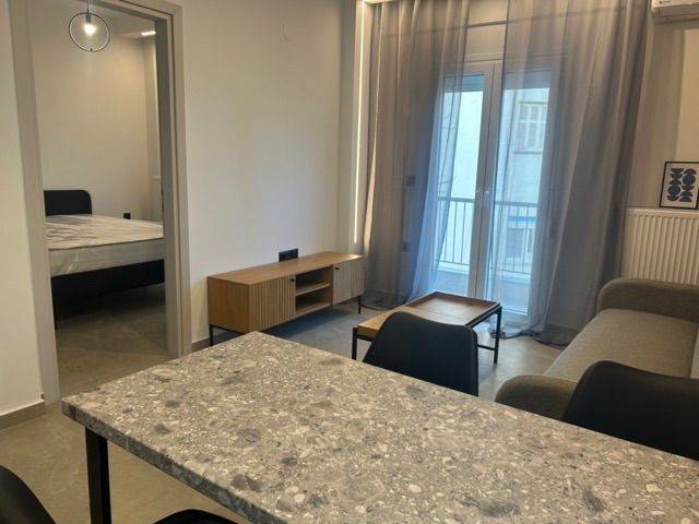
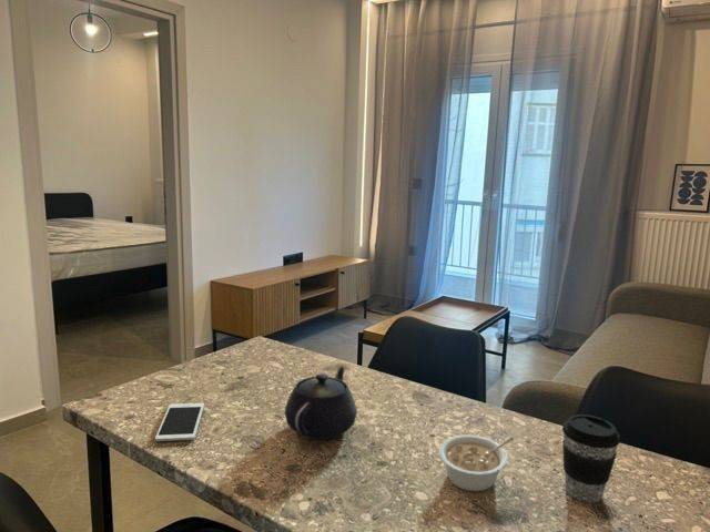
+ legume [438,433,515,492]
+ teapot [284,365,358,441]
+ cell phone [154,402,205,442]
+ coffee cup [561,413,621,503]
